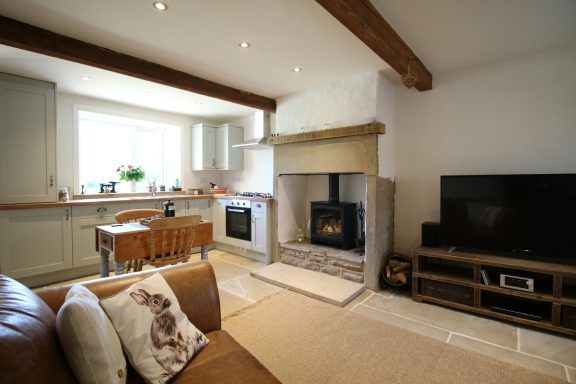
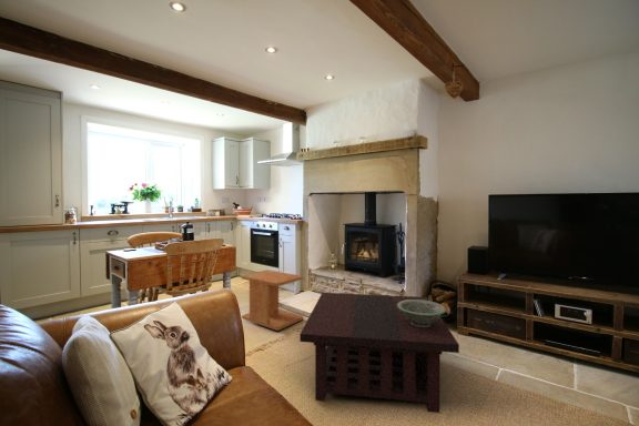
+ decorative bowl [397,300,447,327]
+ coffee table [298,292,460,414]
+ side table [241,268,304,332]
